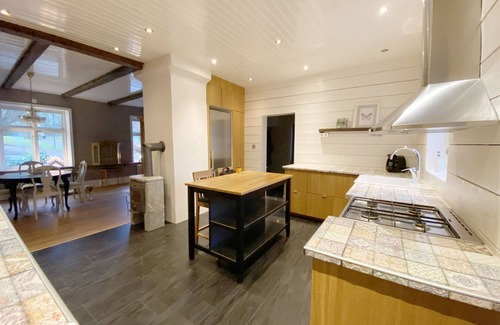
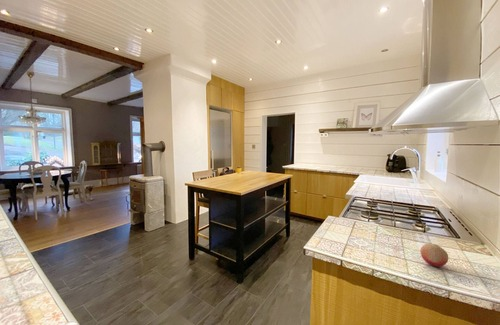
+ fruit [419,242,449,268]
